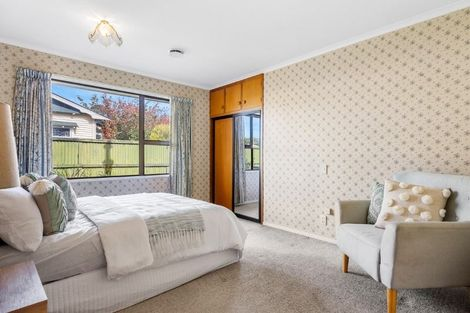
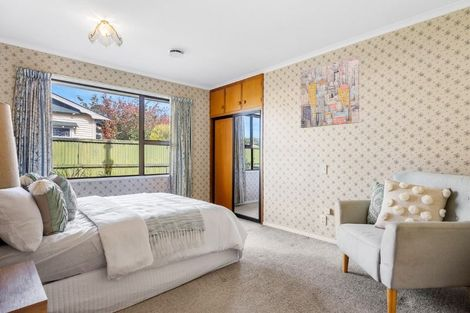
+ wall art [300,55,360,129]
